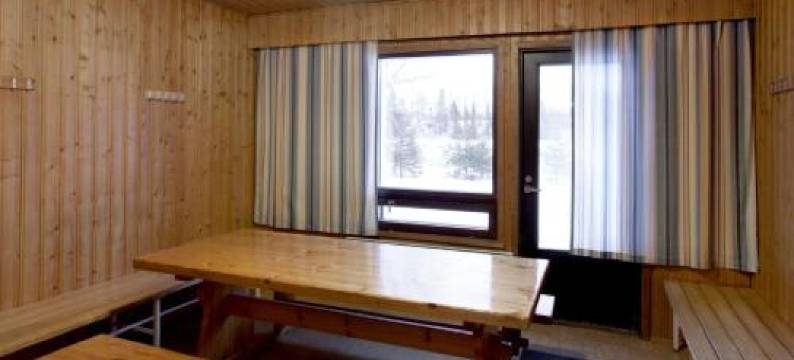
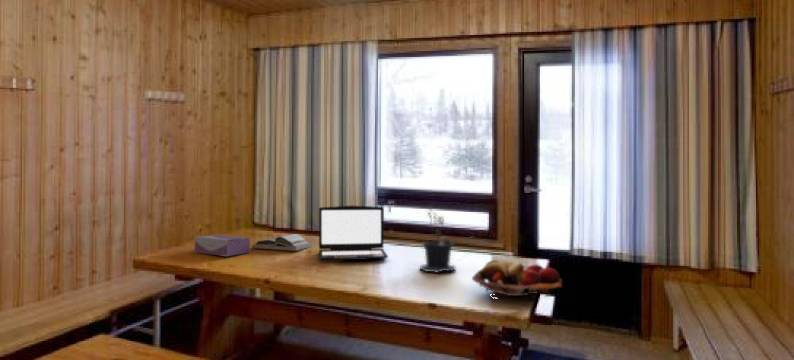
+ fruit basket [471,259,563,301]
+ potted plant [419,205,459,274]
+ laptop [317,205,389,261]
+ tissue box [194,234,251,257]
+ book [251,233,313,252]
